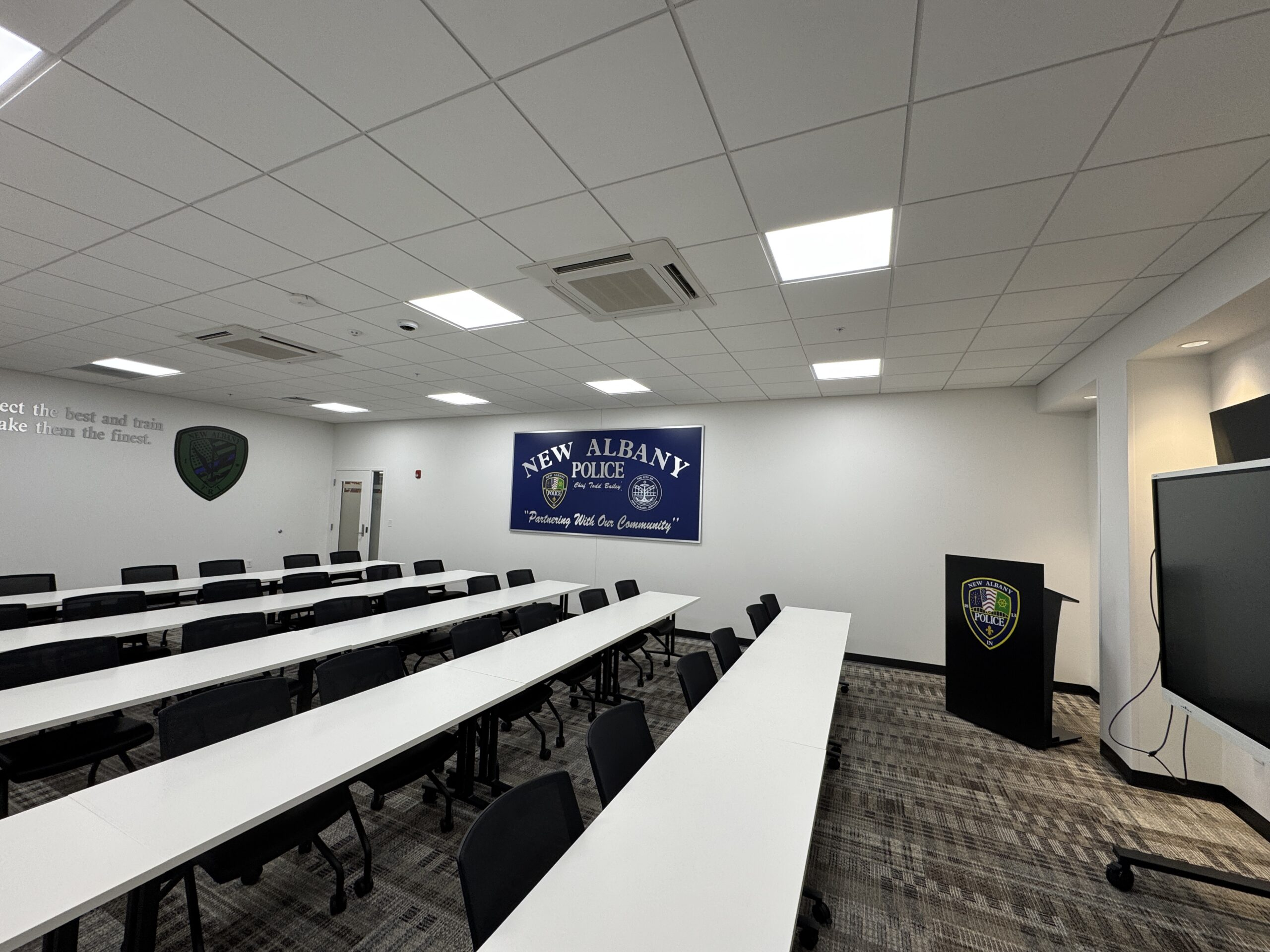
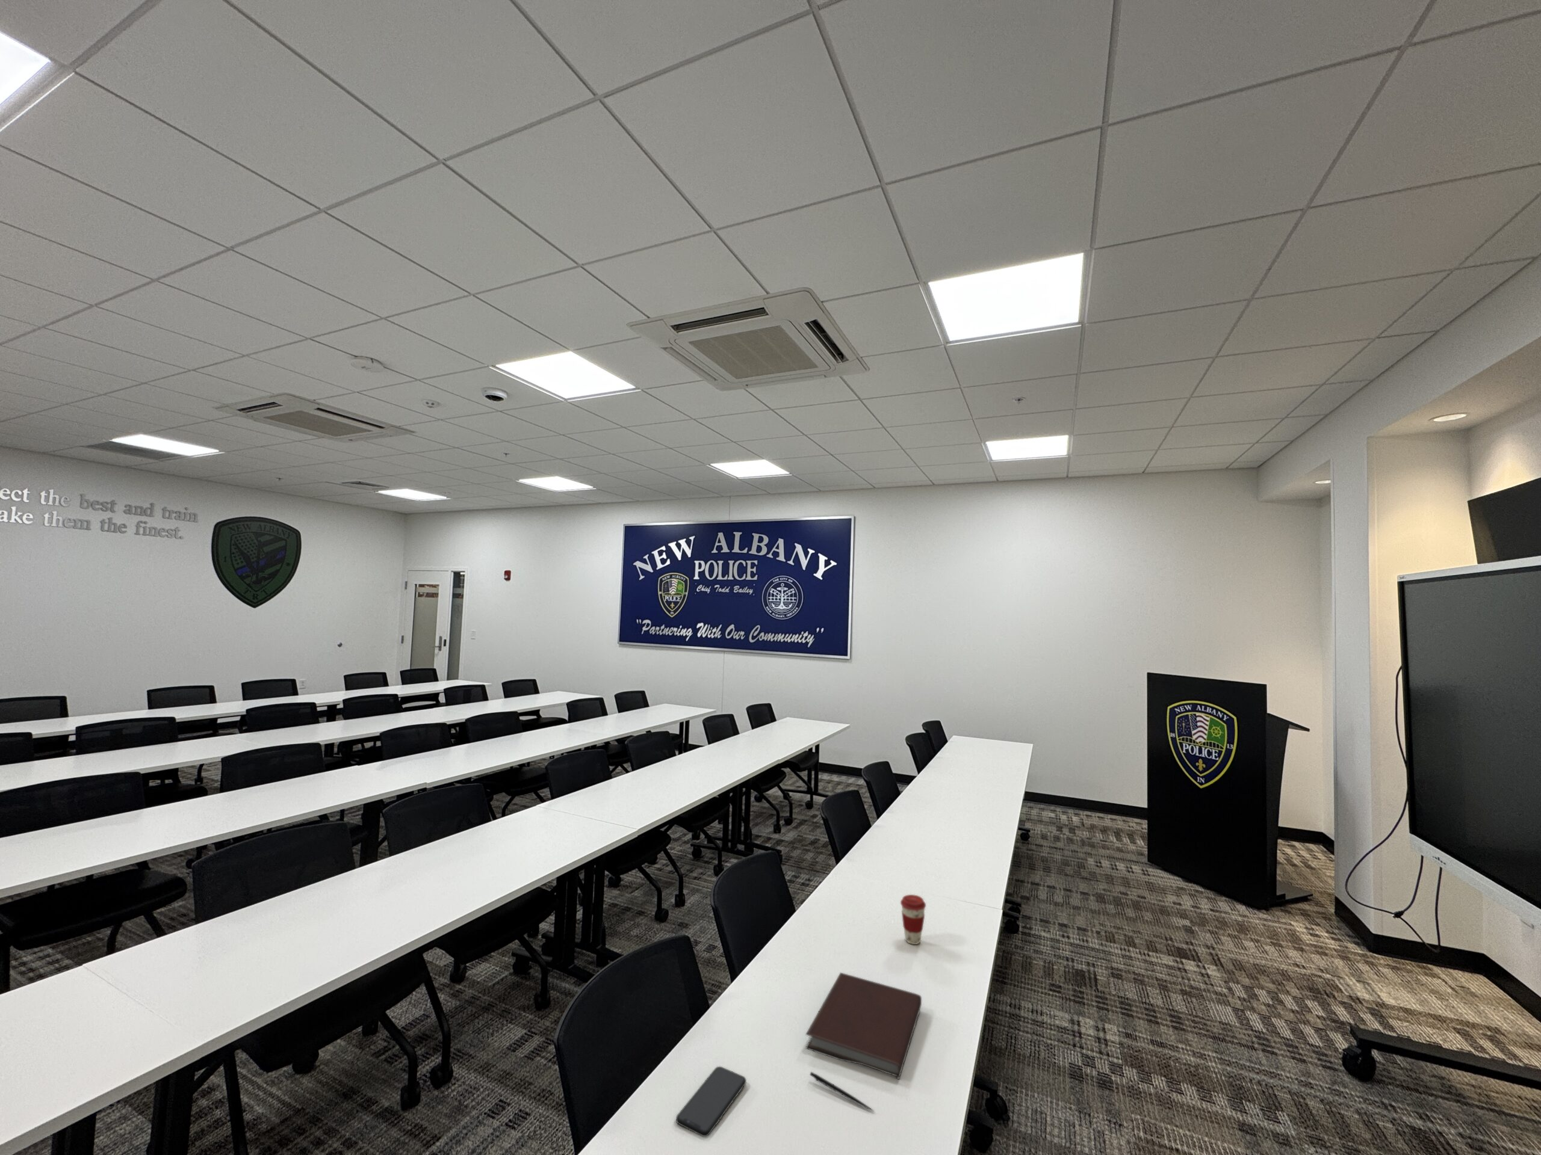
+ smartphone [676,1066,747,1138]
+ notebook [804,972,922,1081]
+ coffee cup [900,894,926,945]
+ pen [809,1071,875,1113]
